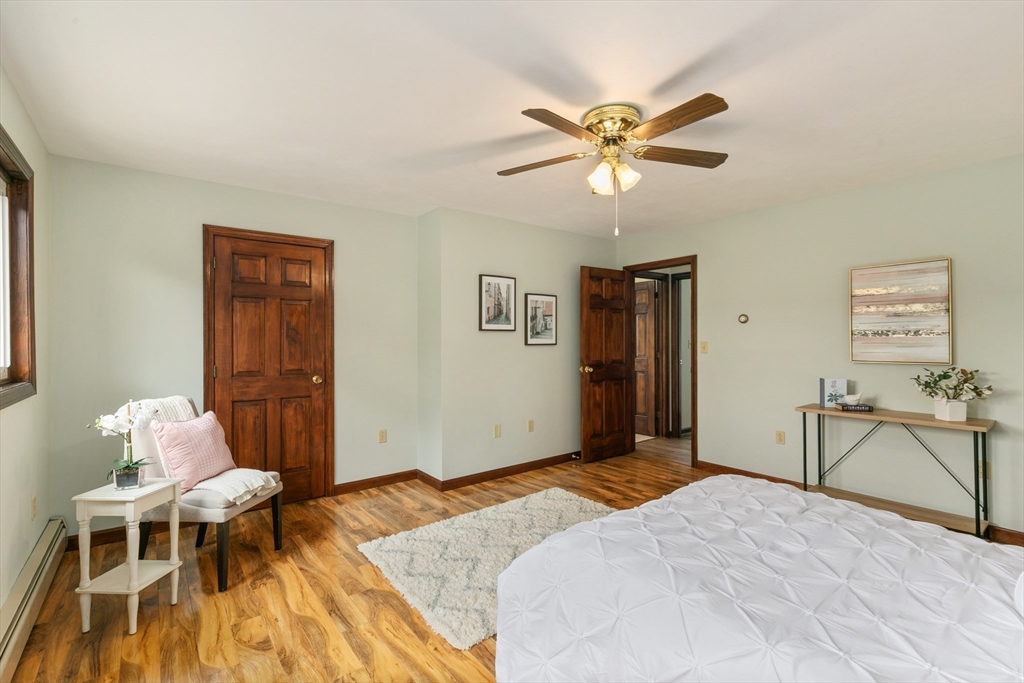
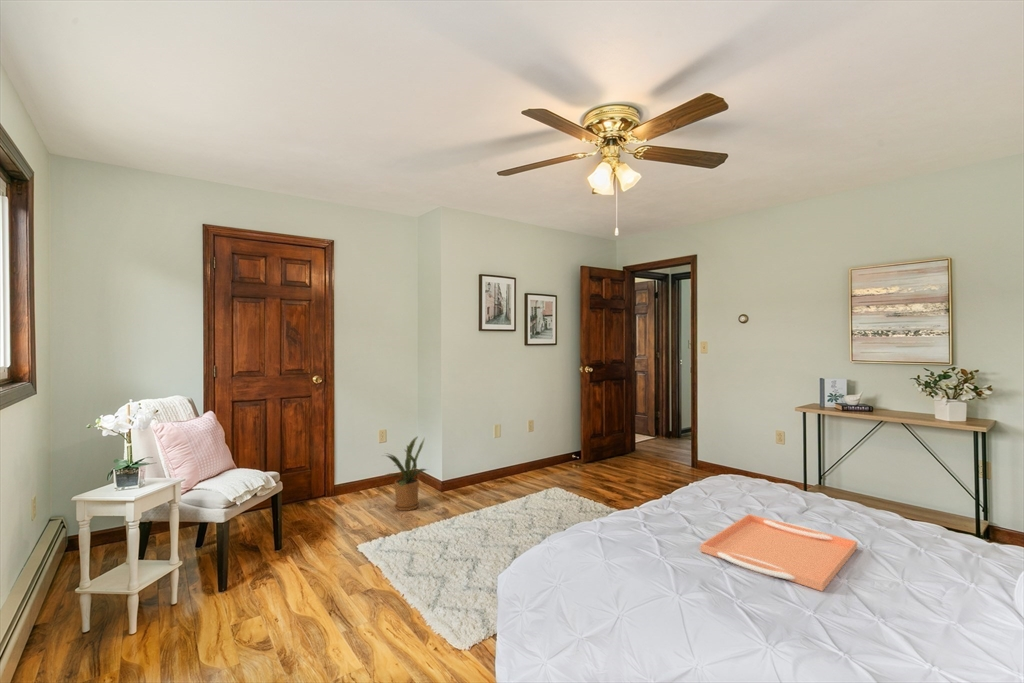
+ house plant [382,435,428,512]
+ serving tray [700,513,858,592]
